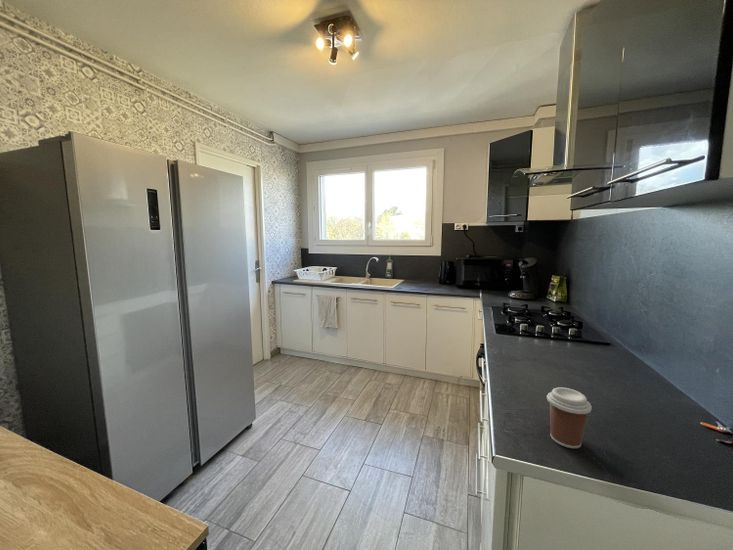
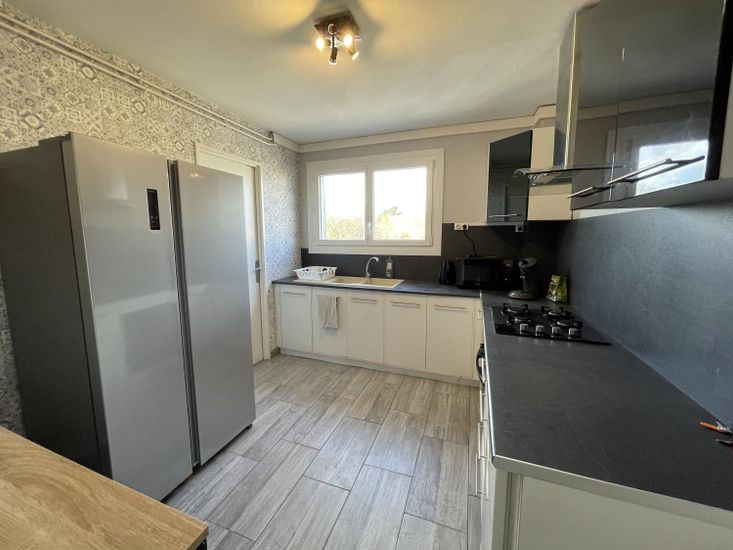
- coffee cup [546,386,593,449]
